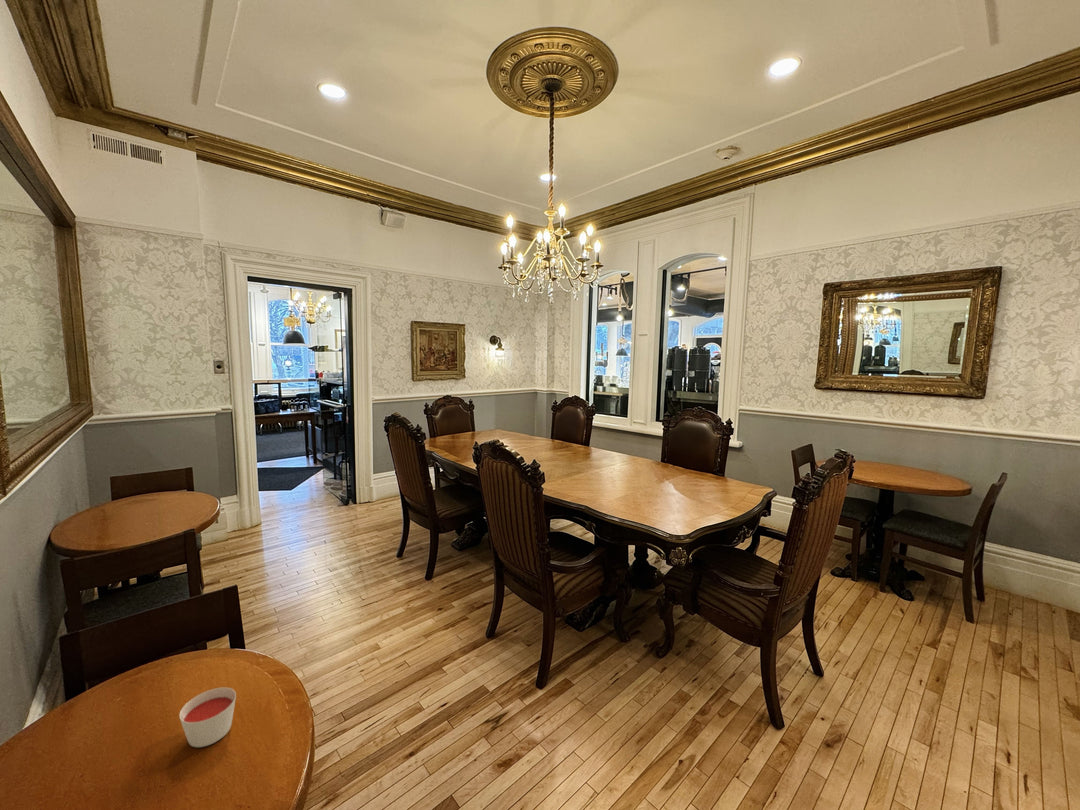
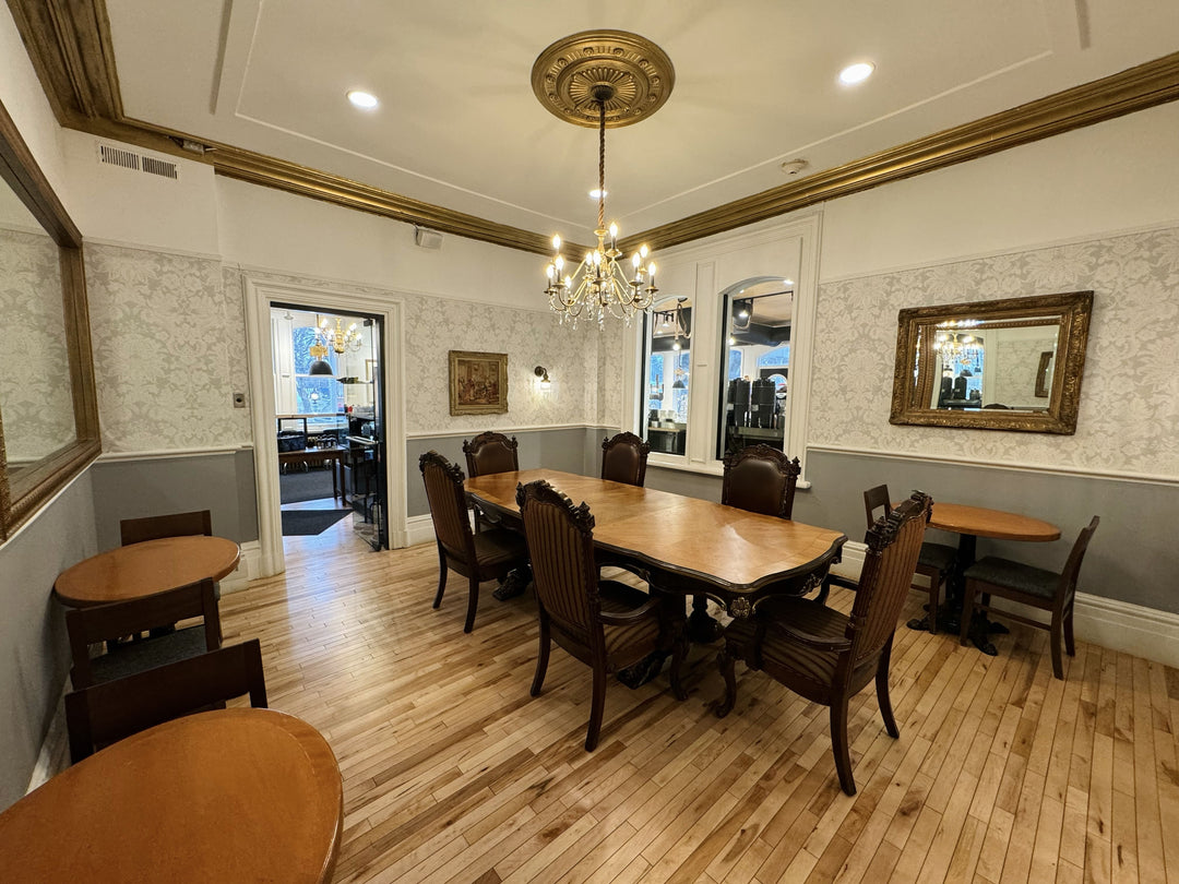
- candle [178,686,237,748]
